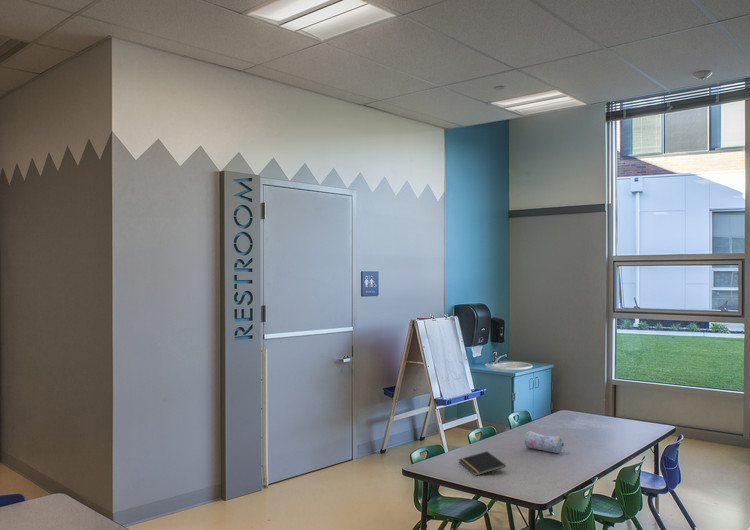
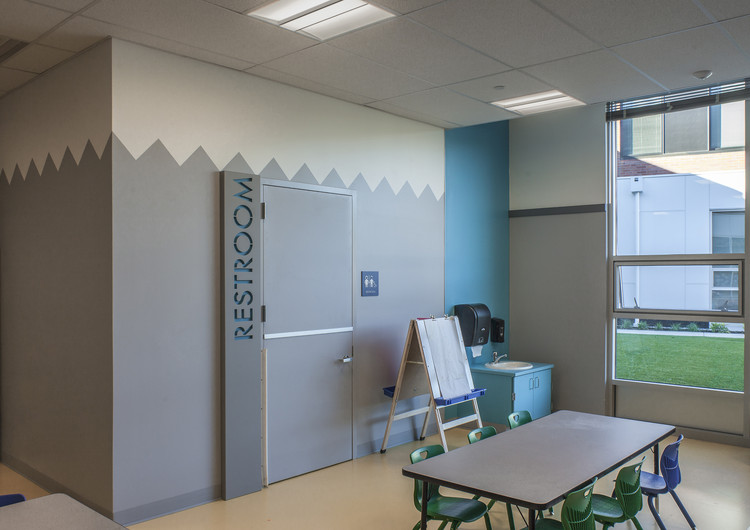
- notepad [458,450,507,477]
- pencil case [524,430,565,454]
